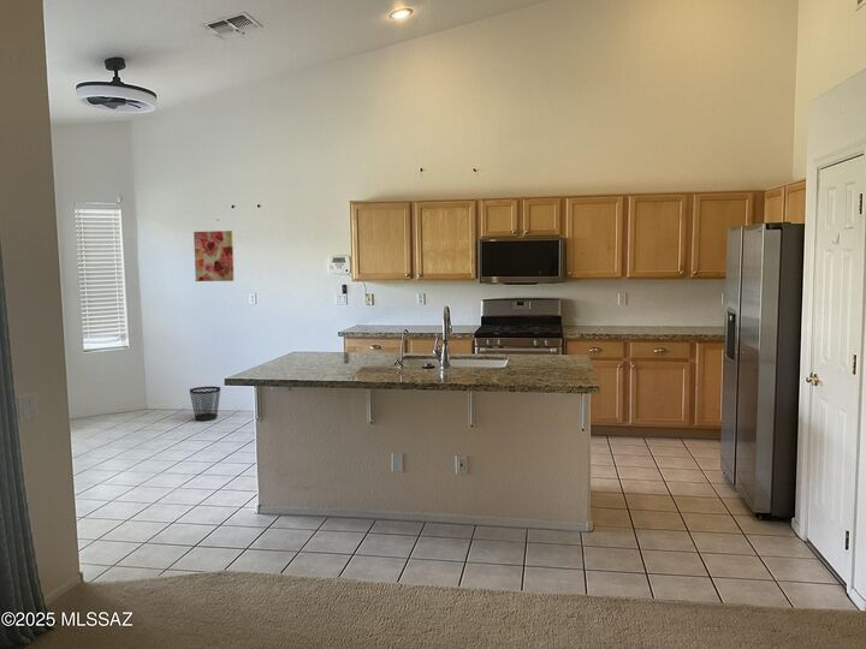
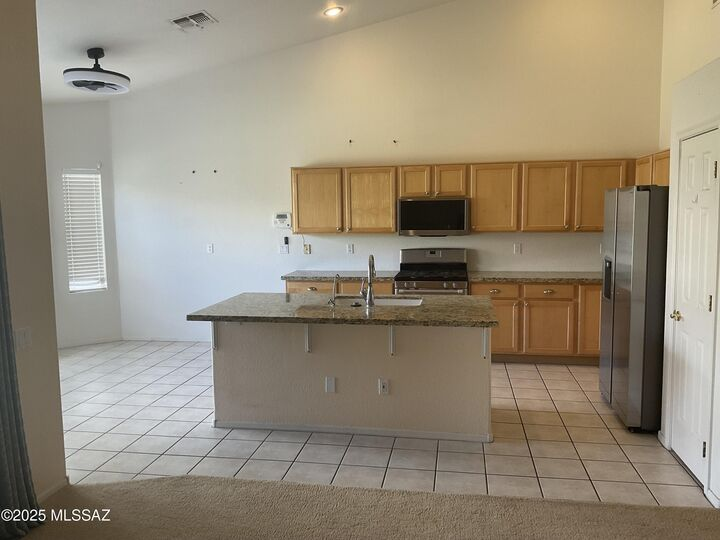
- wall art [192,230,235,282]
- wastebasket [189,386,221,422]
